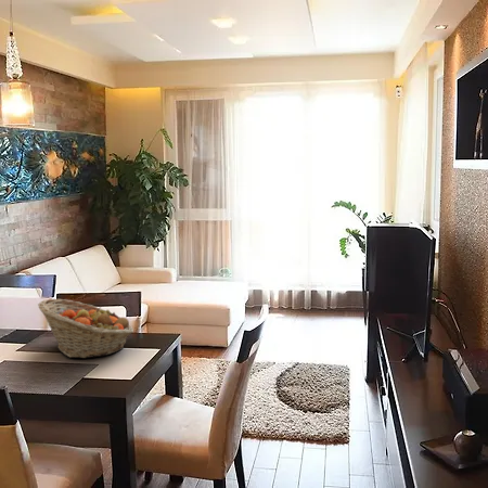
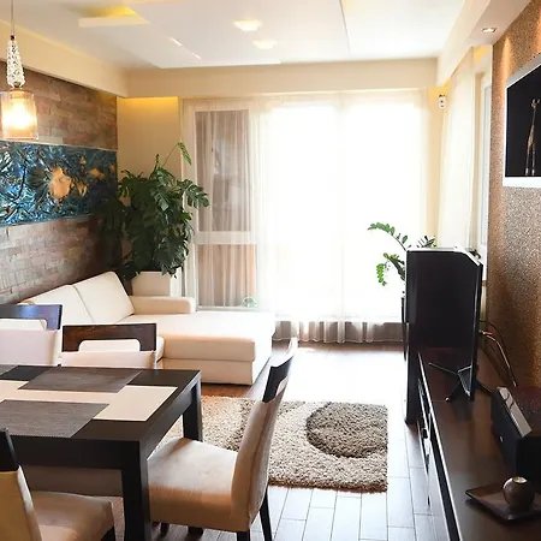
- fruit basket [37,298,134,359]
